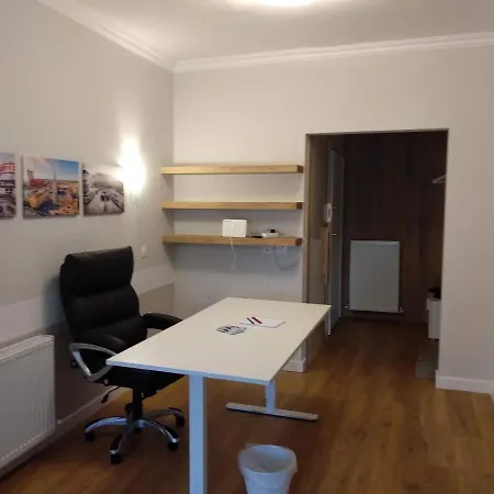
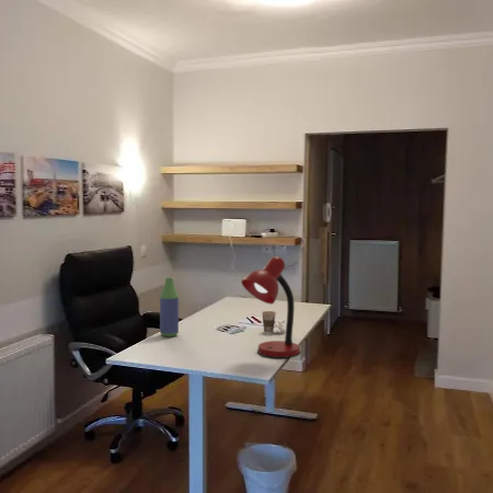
+ cup [261,310,286,334]
+ bottle [159,277,180,337]
+ desk lamp [240,255,302,359]
